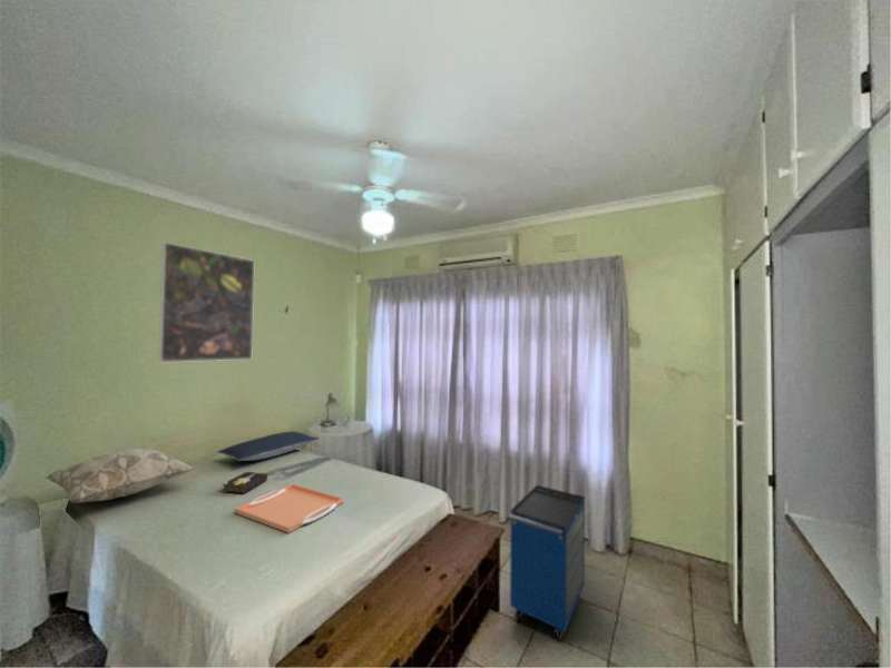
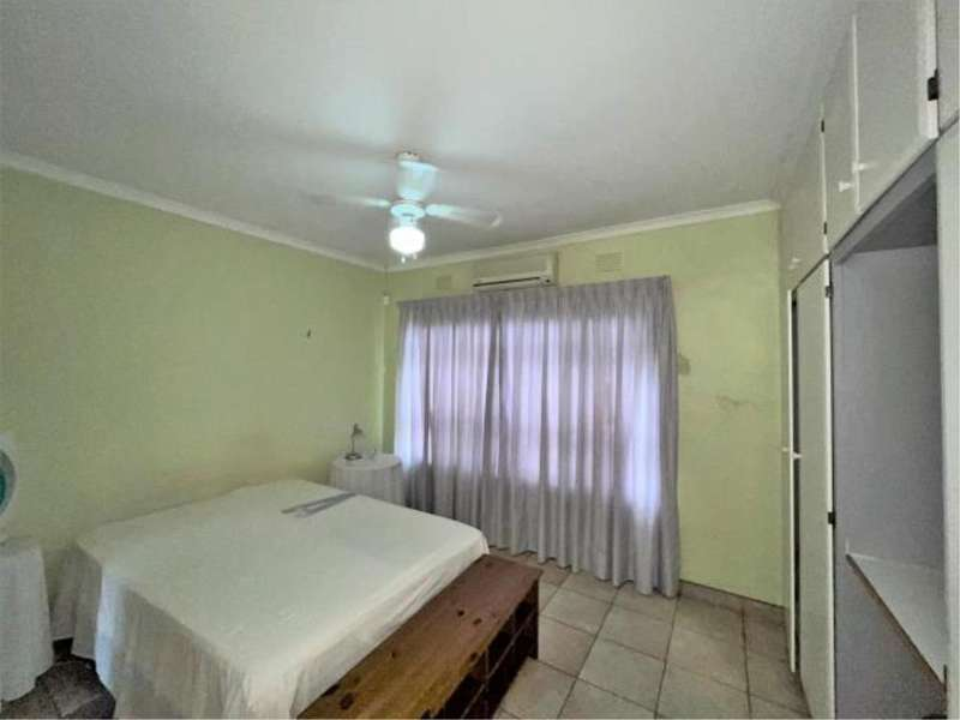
- serving tray [234,483,344,534]
- cabinet [507,484,586,641]
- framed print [158,242,255,363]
- decorative pillow [46,448,196,503]
- hardback book [221,470,268,495]
- pillow [216,430,321,462]
